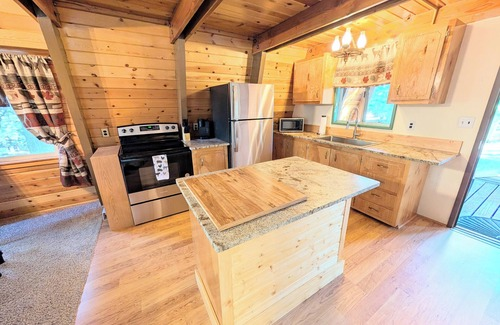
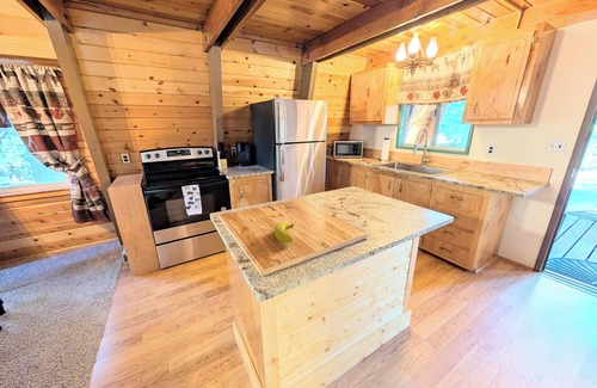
+ fruit [273,221,295,245]
